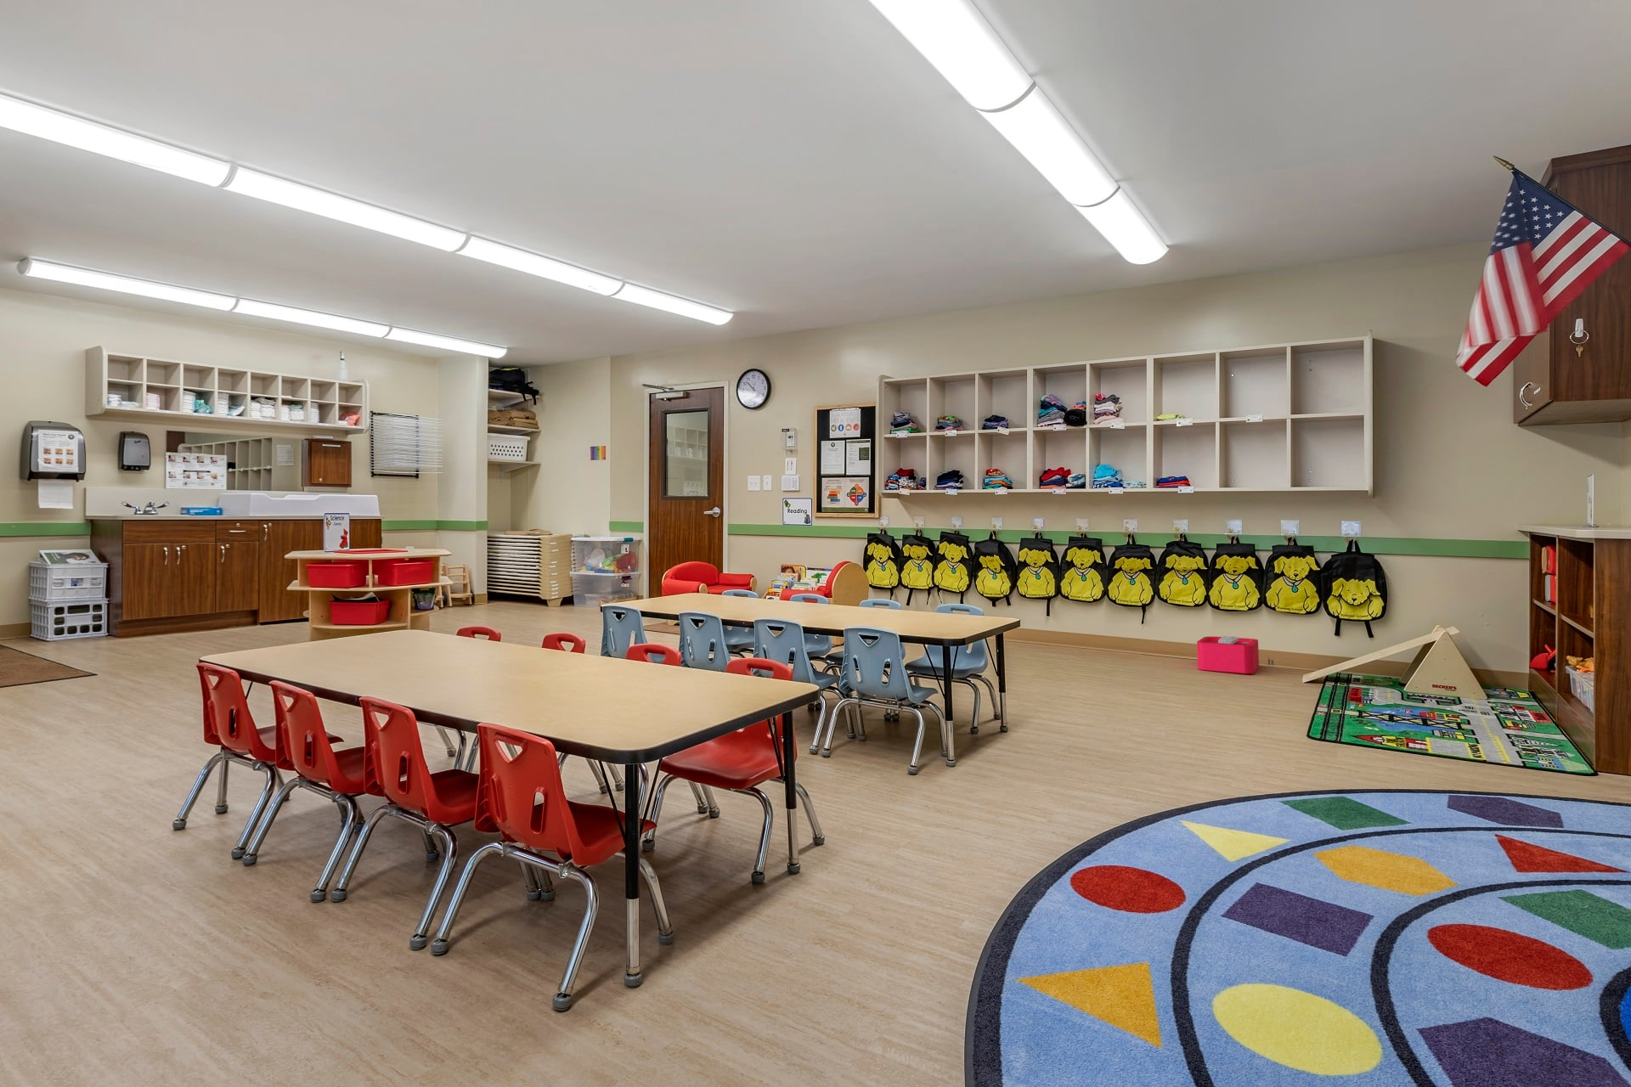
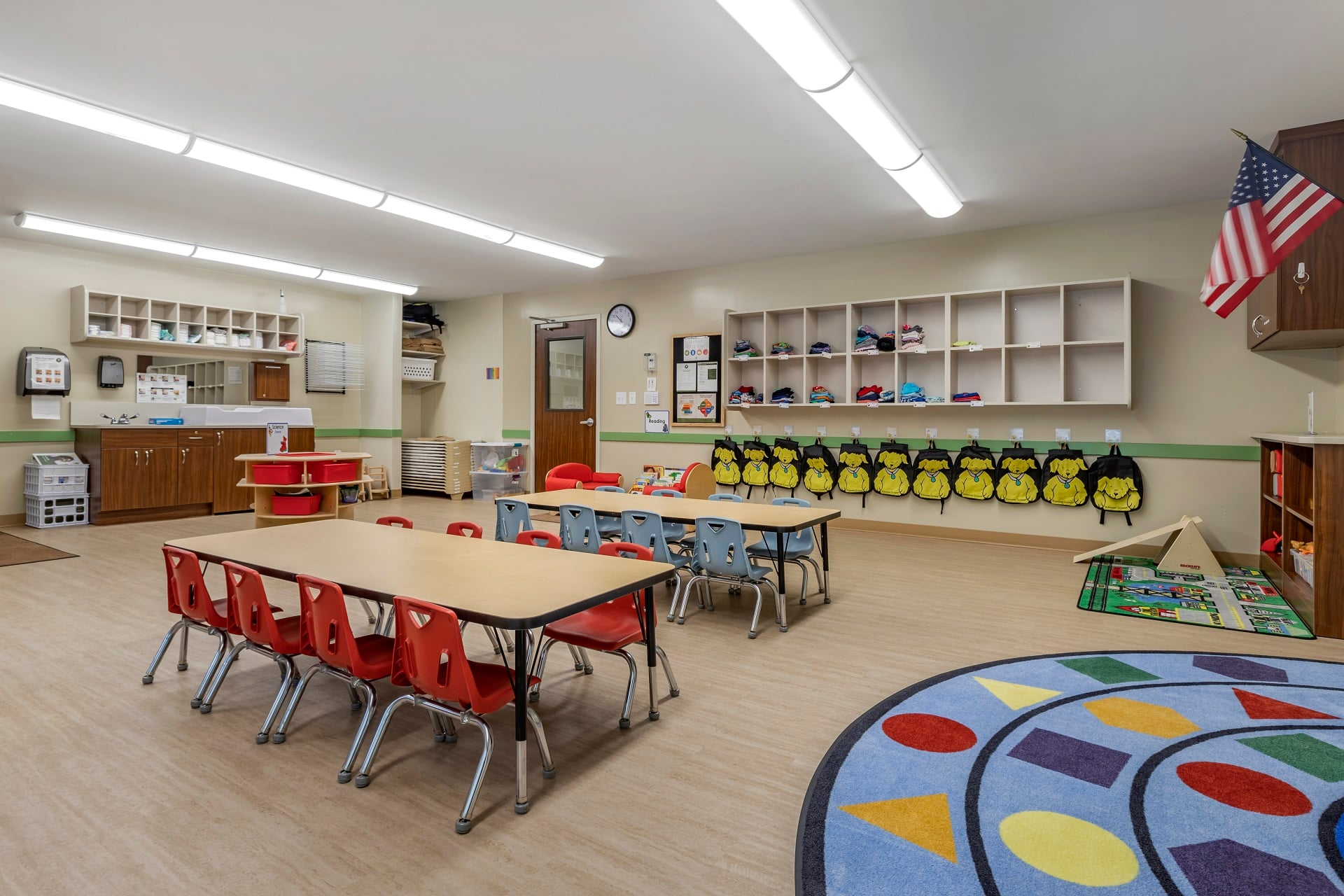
- storage bin [1197,636,1274,675]
